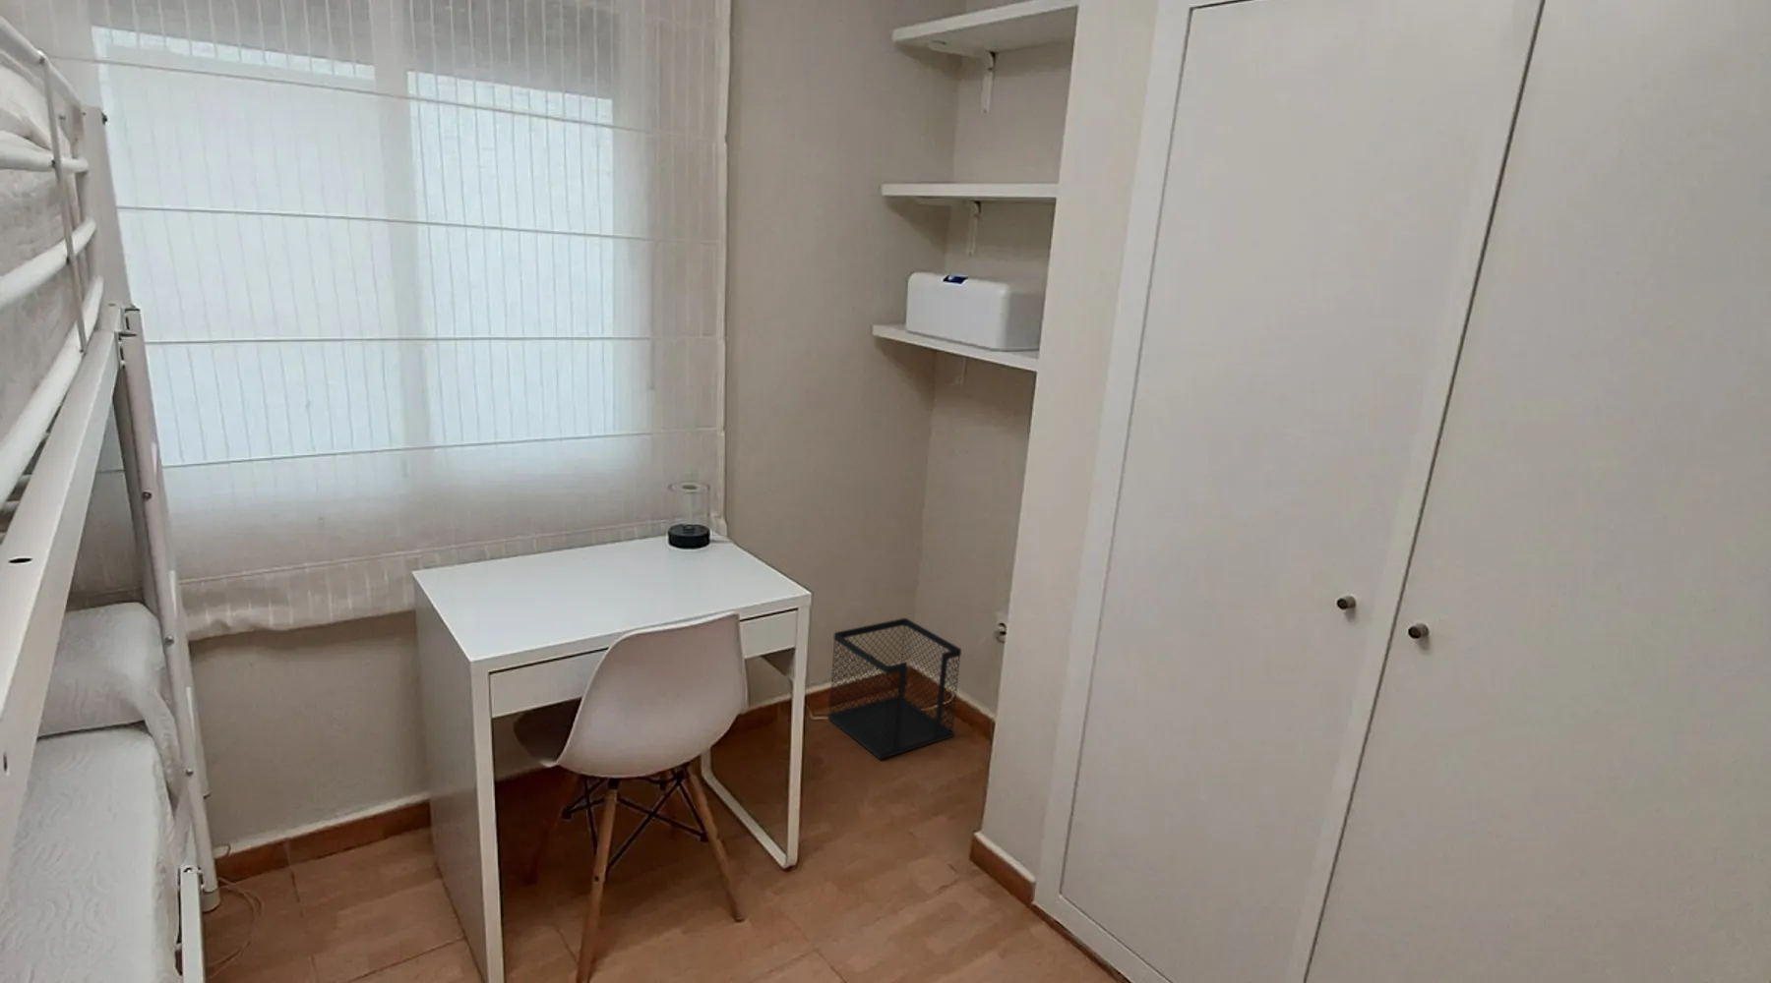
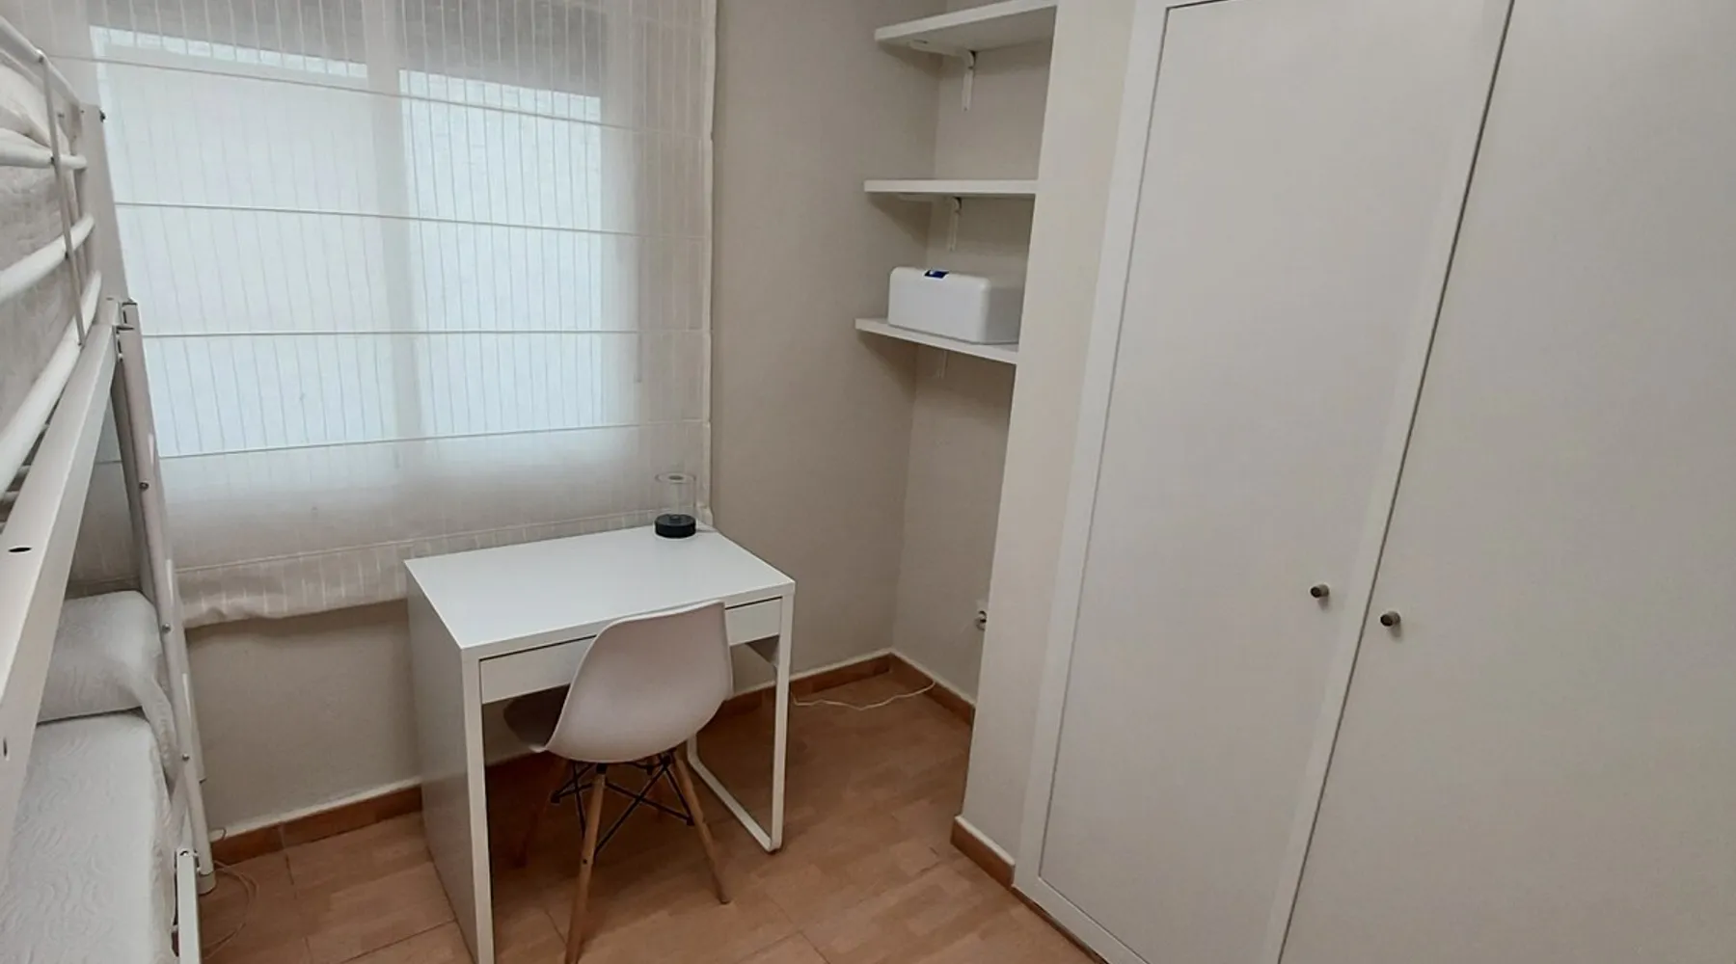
- wastebasket [826,617,962,760]
